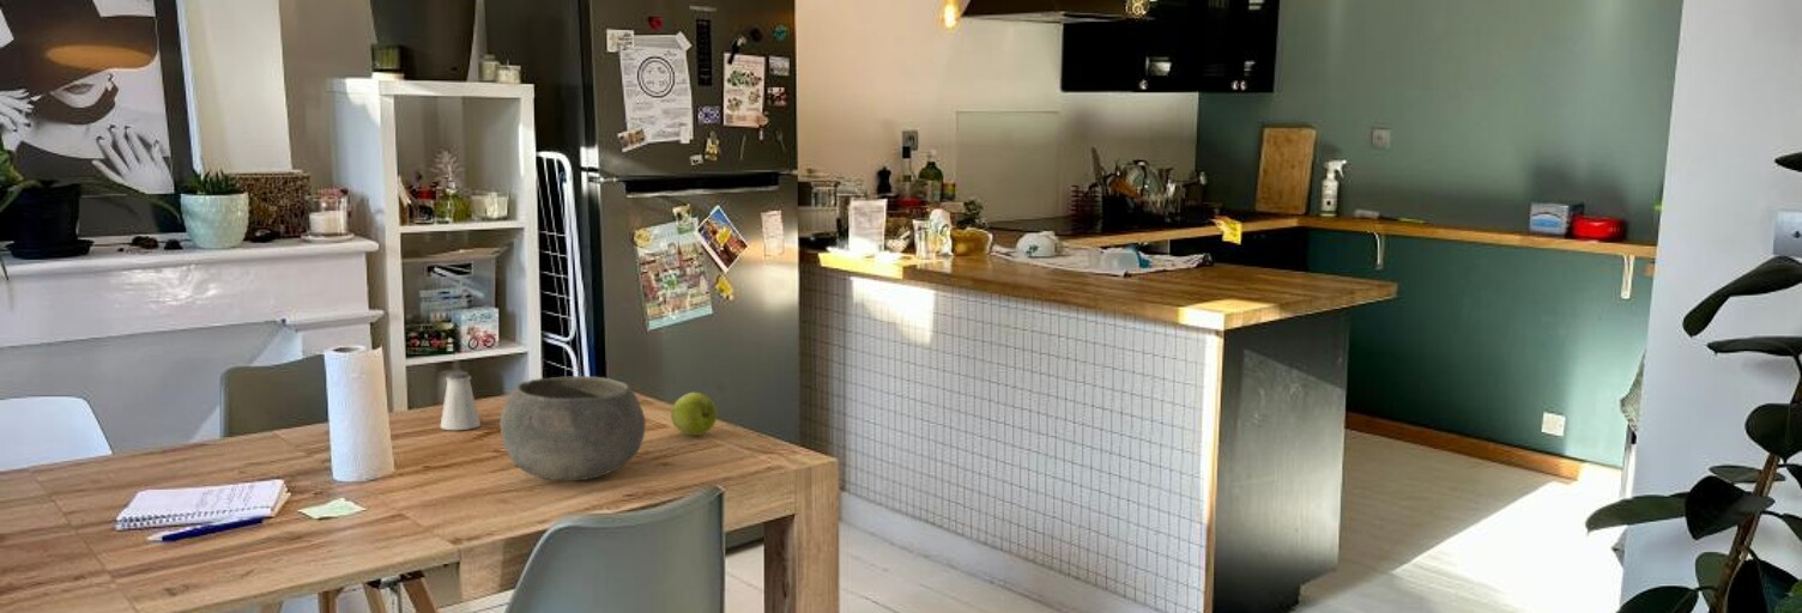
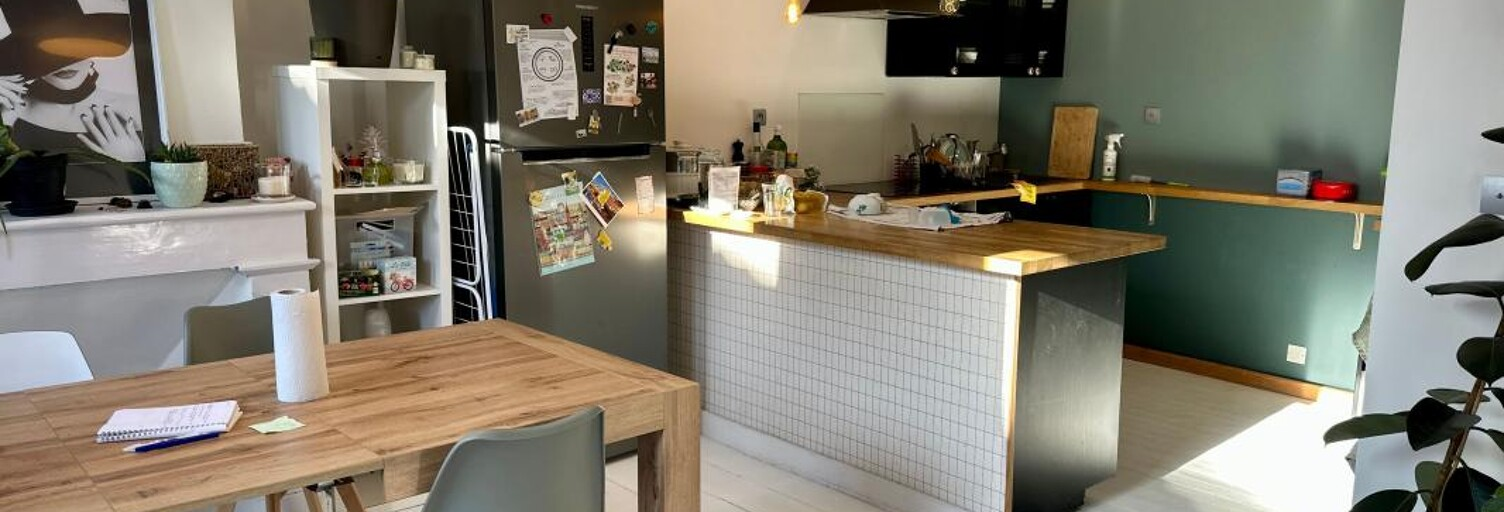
- apple [670,392,718,437]
- saltshaker [440,371,482,431]
- bowl [498,375,647,482]
